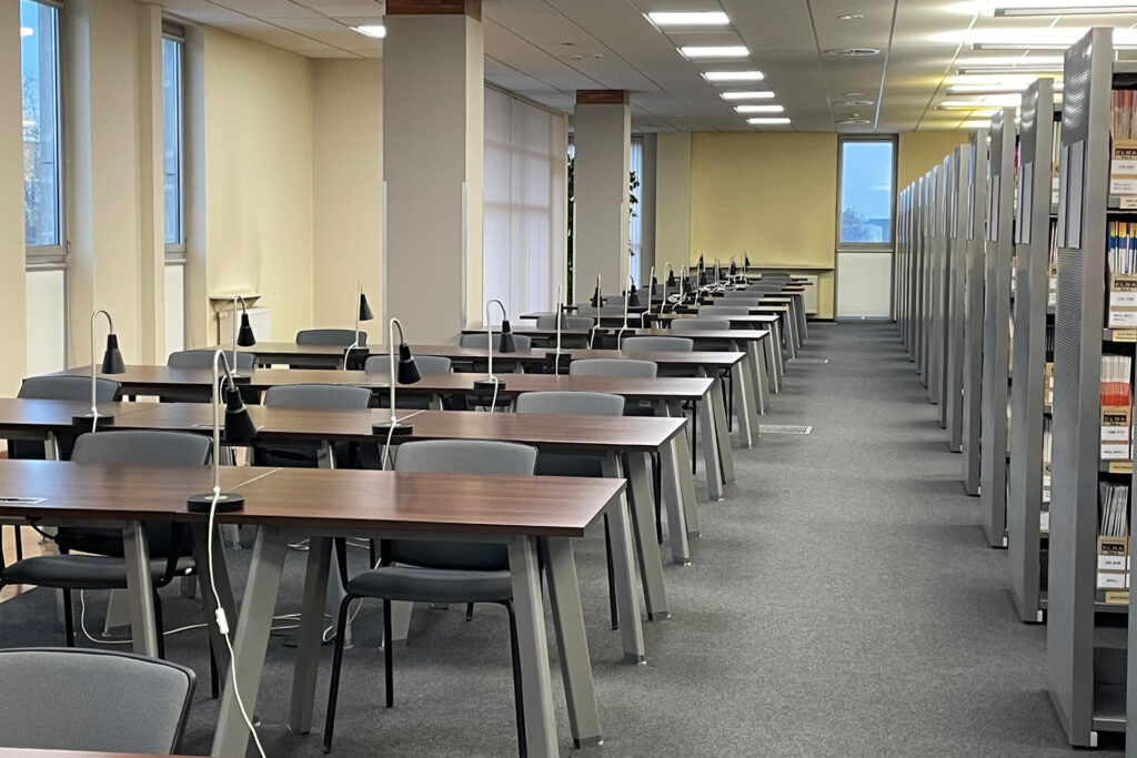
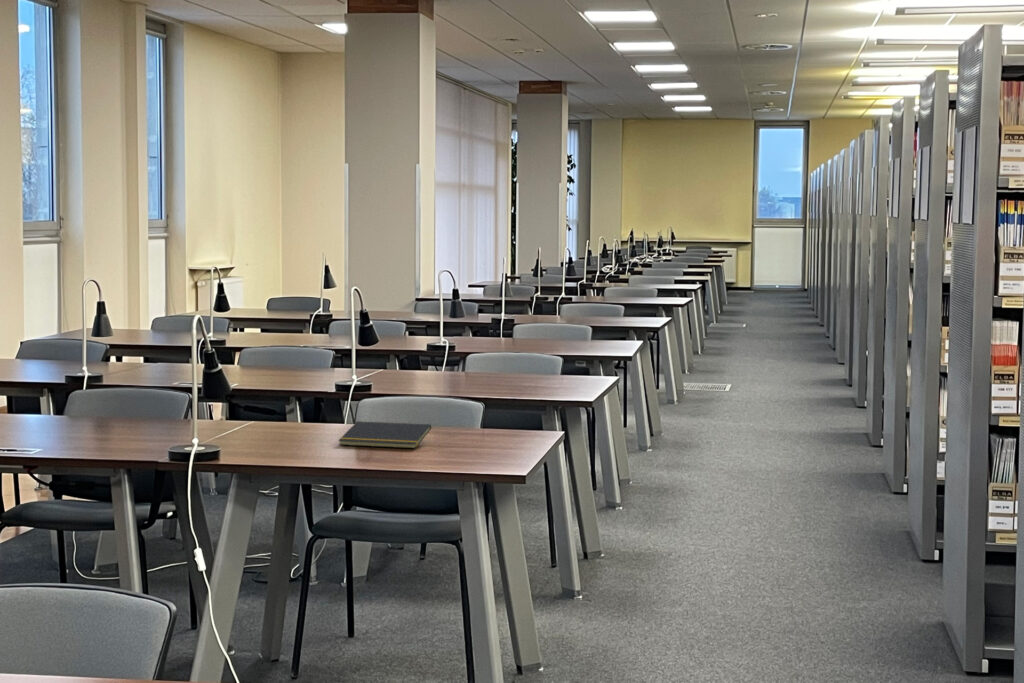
+ notepad [337,420,432,450]
